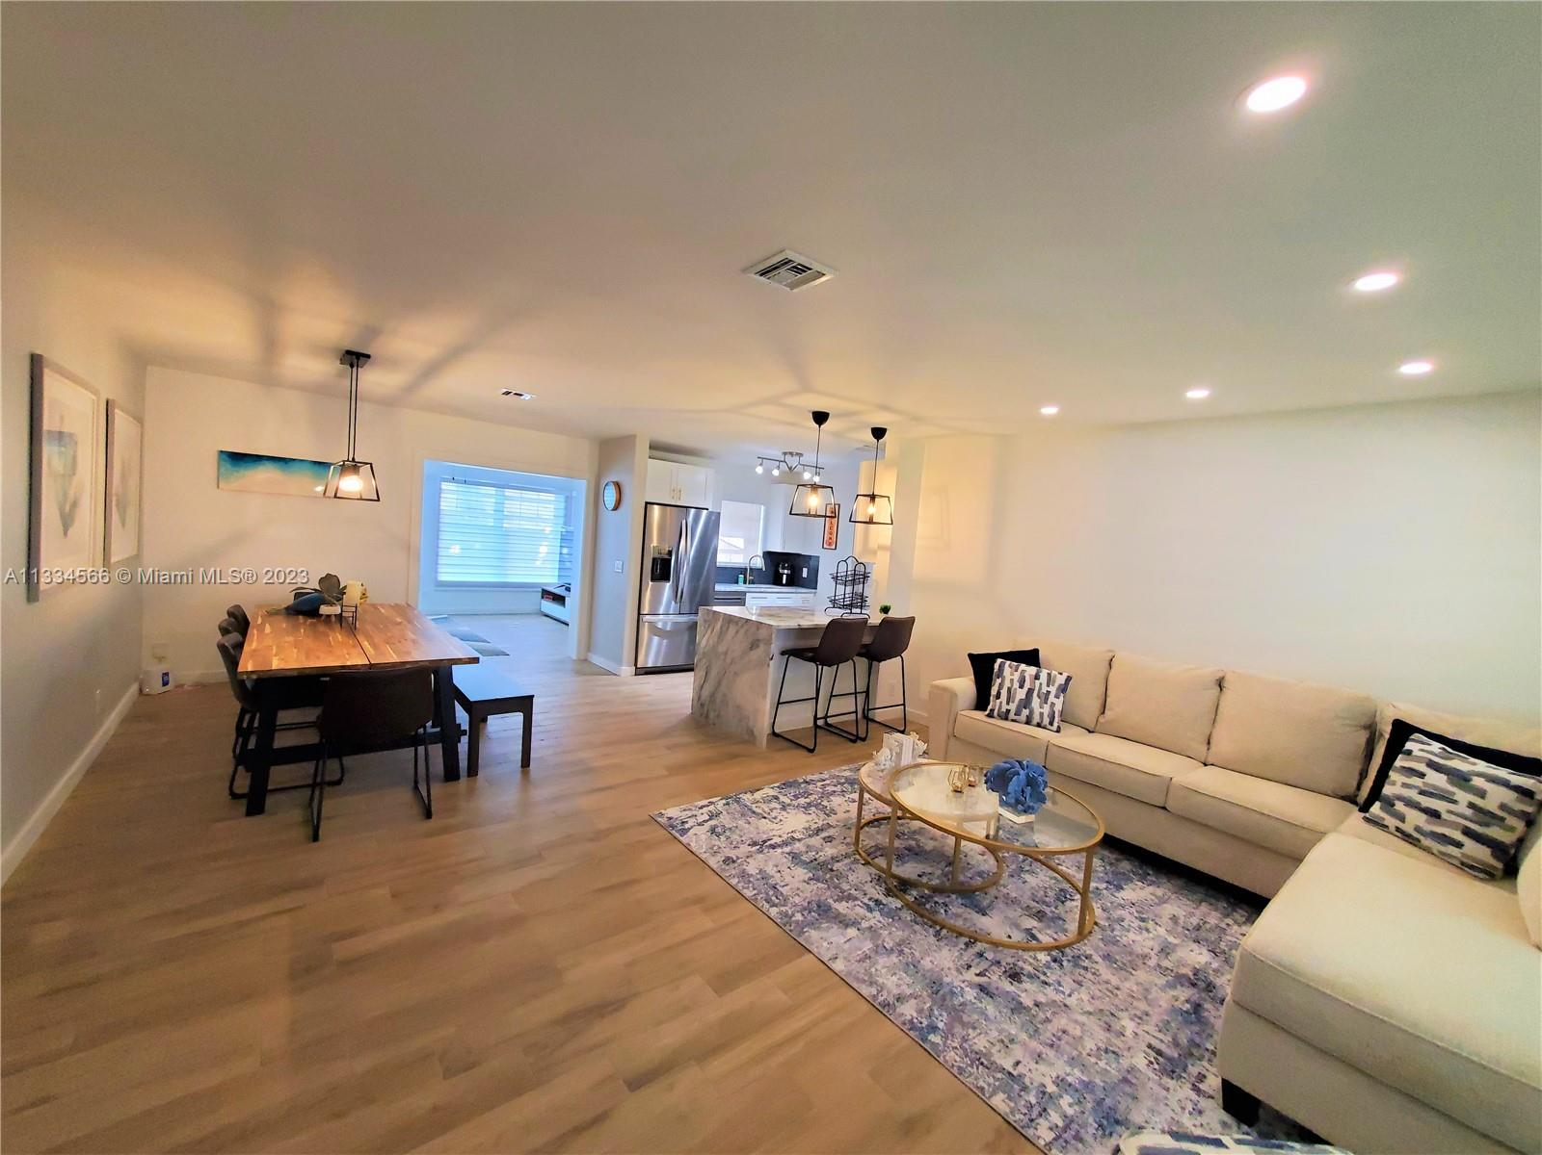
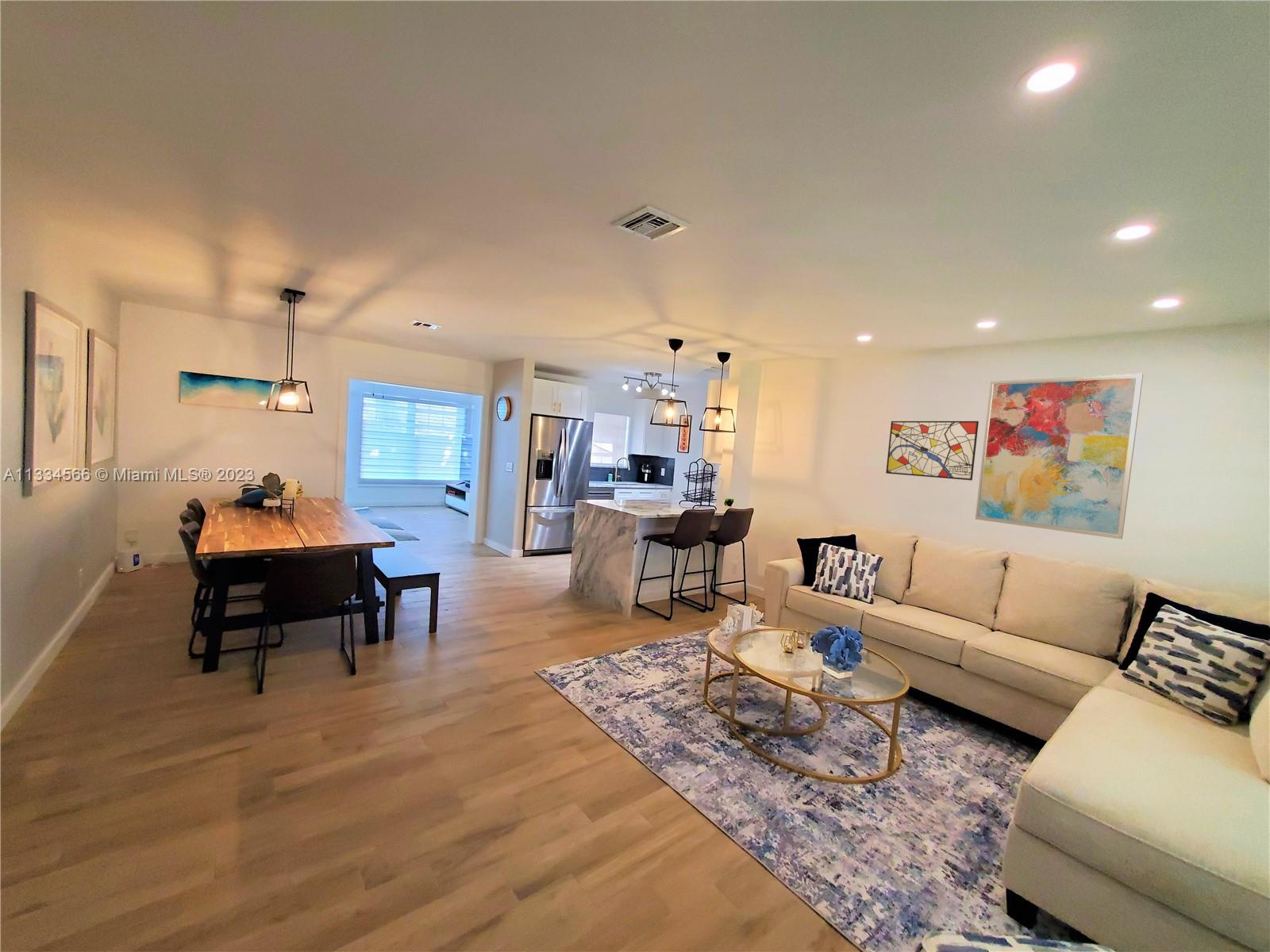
+ wall art [885,420,979,482]
+ wall art [975,373,1144,539]
